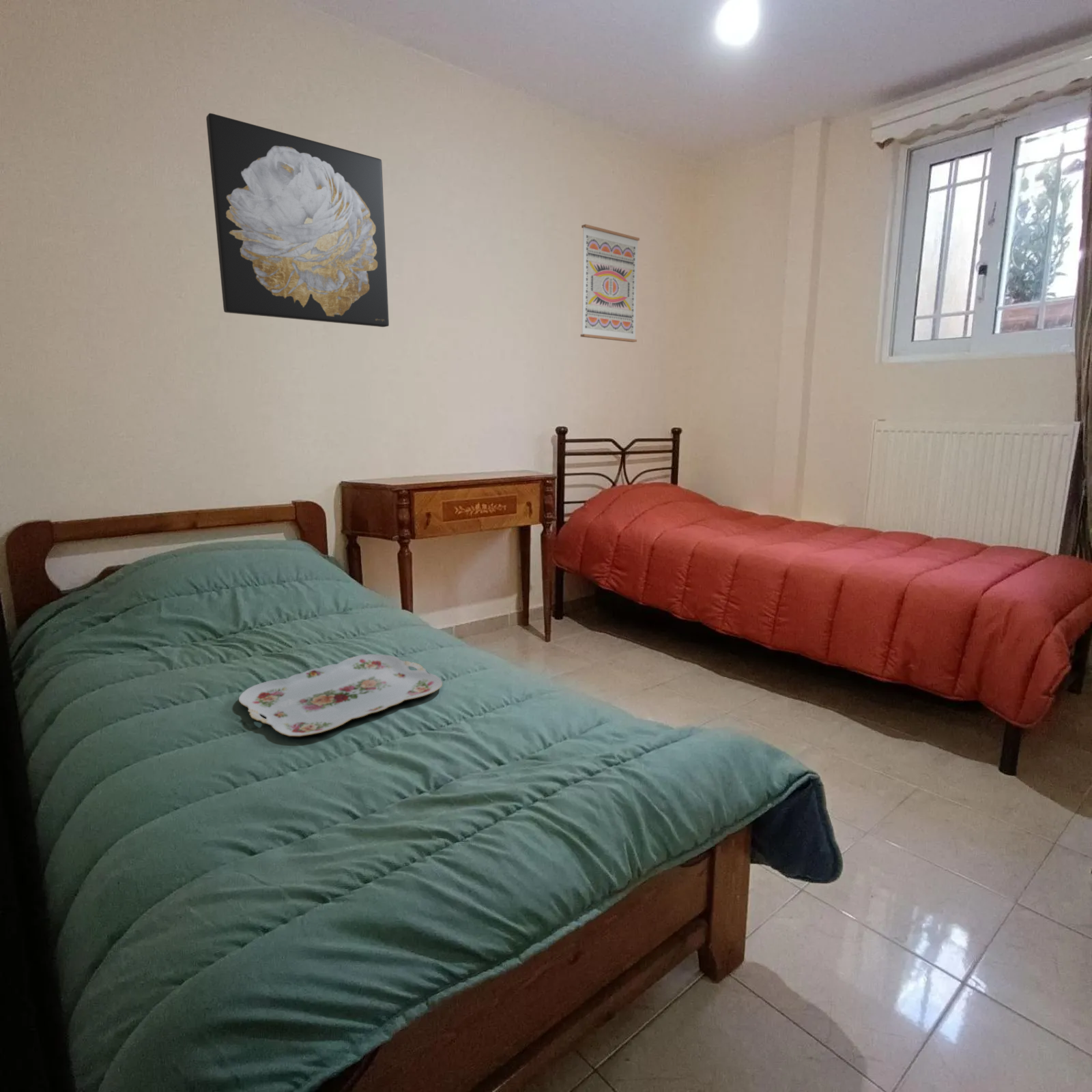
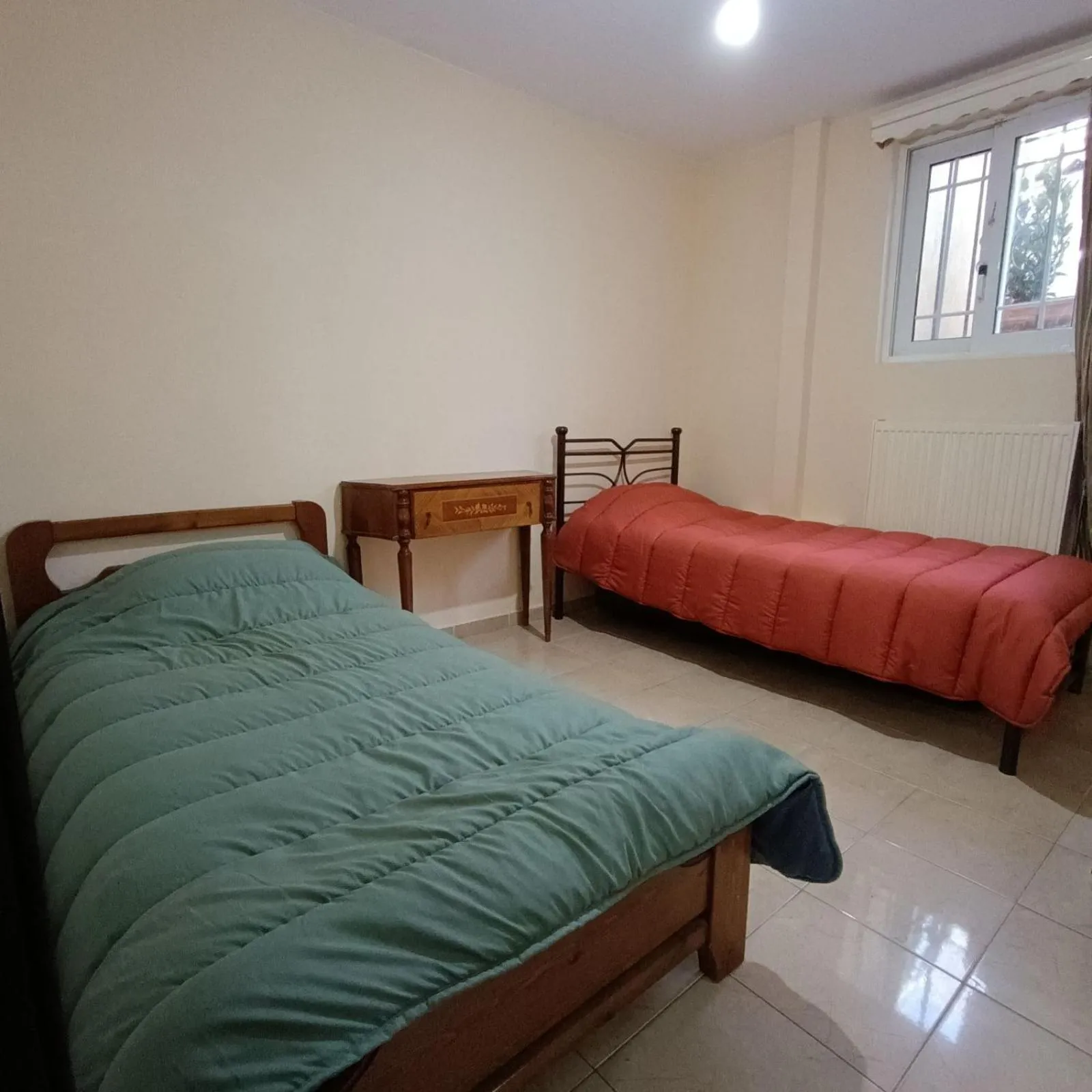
- wall art [580,224,640,343]
- wall art [205,113,390,328]
- serving tray [238,654,443,737]
